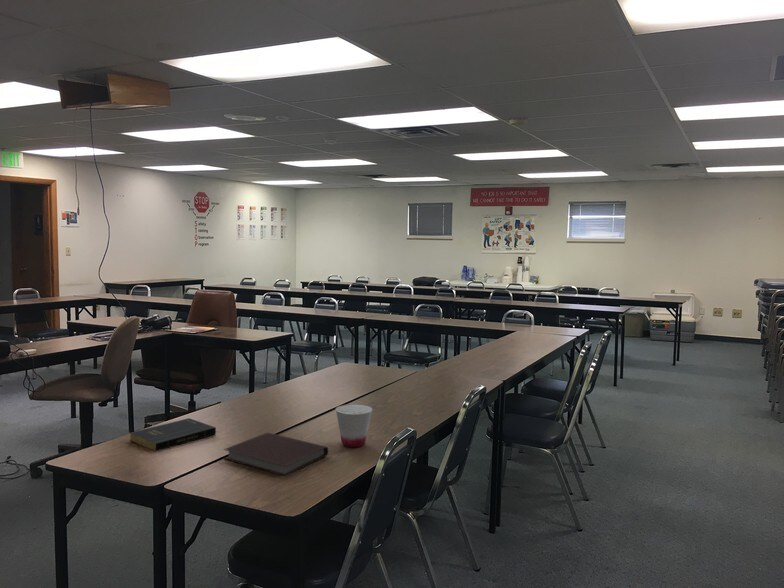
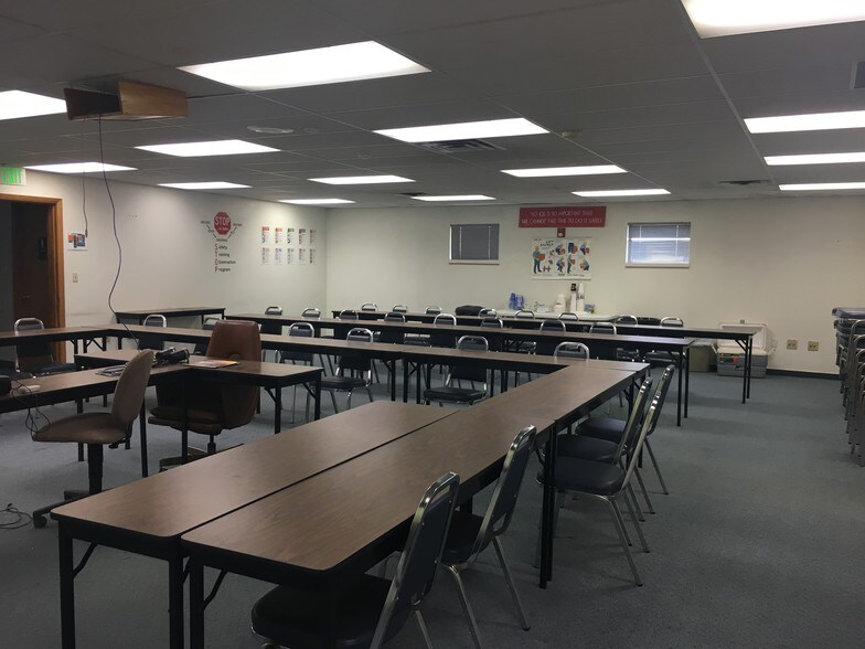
- cup [335,403,373,448]
- book [129,417,217,452]
- notebook [222,432,329,477]
